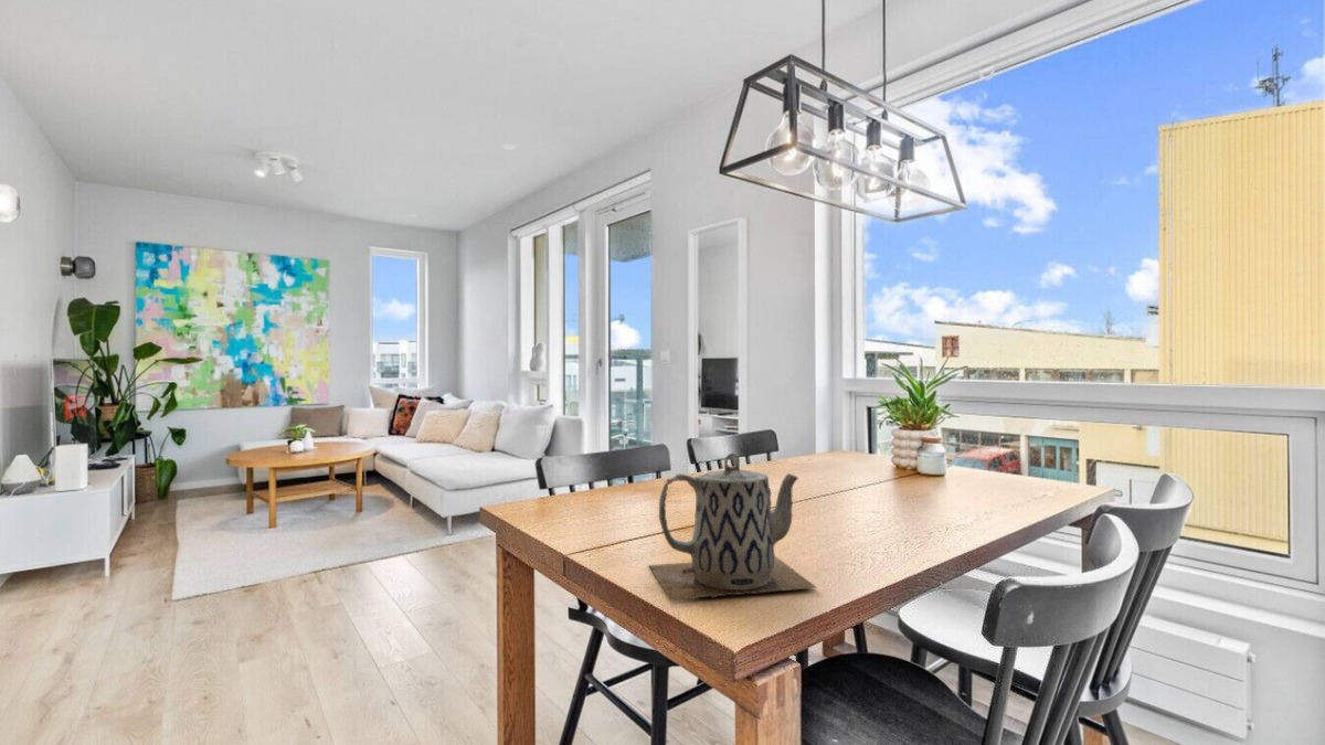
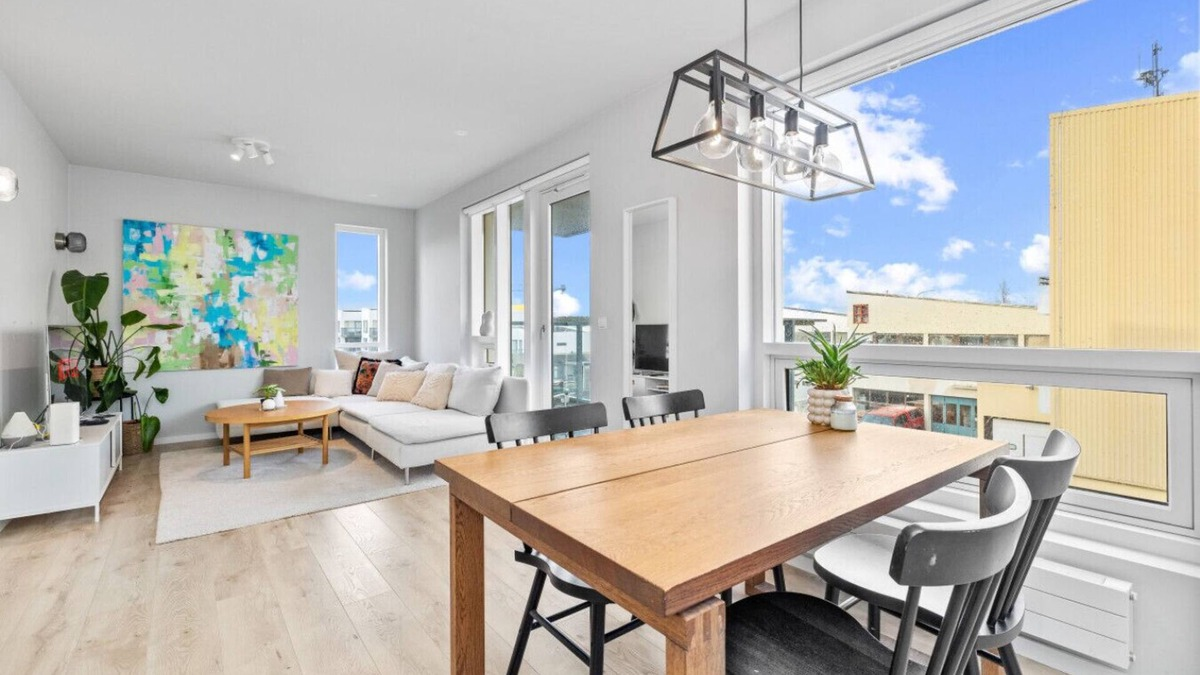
- teapot [648,453,817,603]
